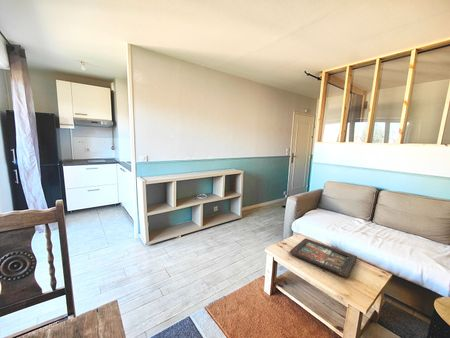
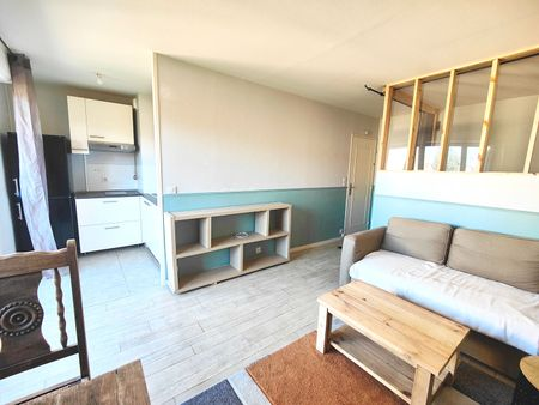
- decorative tray [288,237,358,278]
